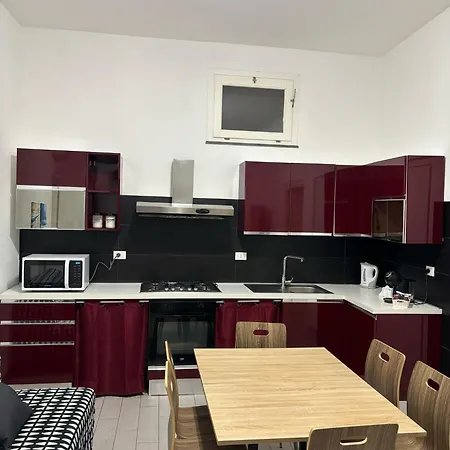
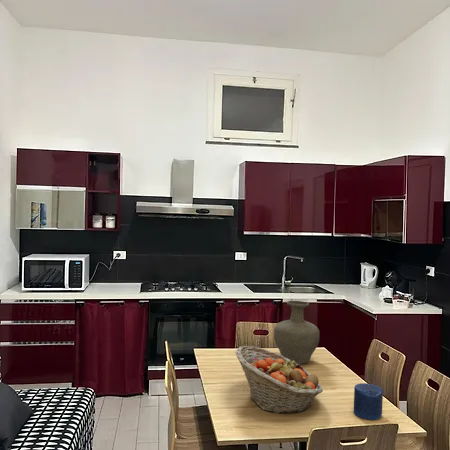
+ vase [273,300,320,365]
+ fruit basket [234,345,324,415]
+ candle [353,382,384,421]
